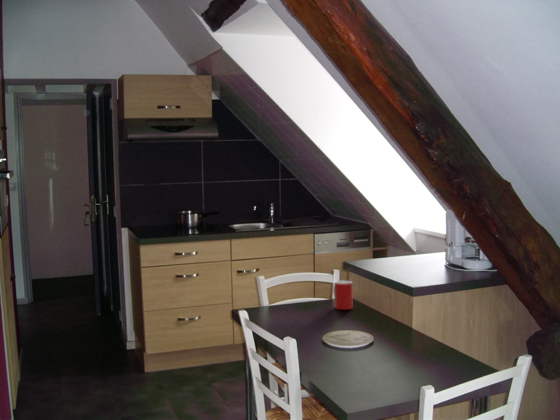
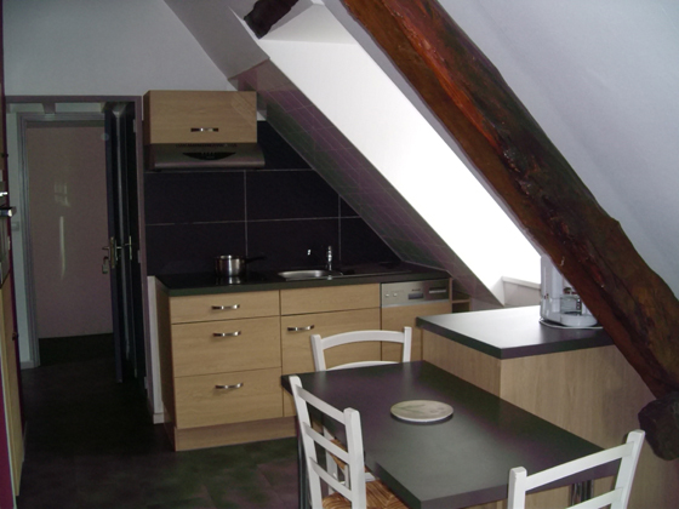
- cup [332,279,353,311]
